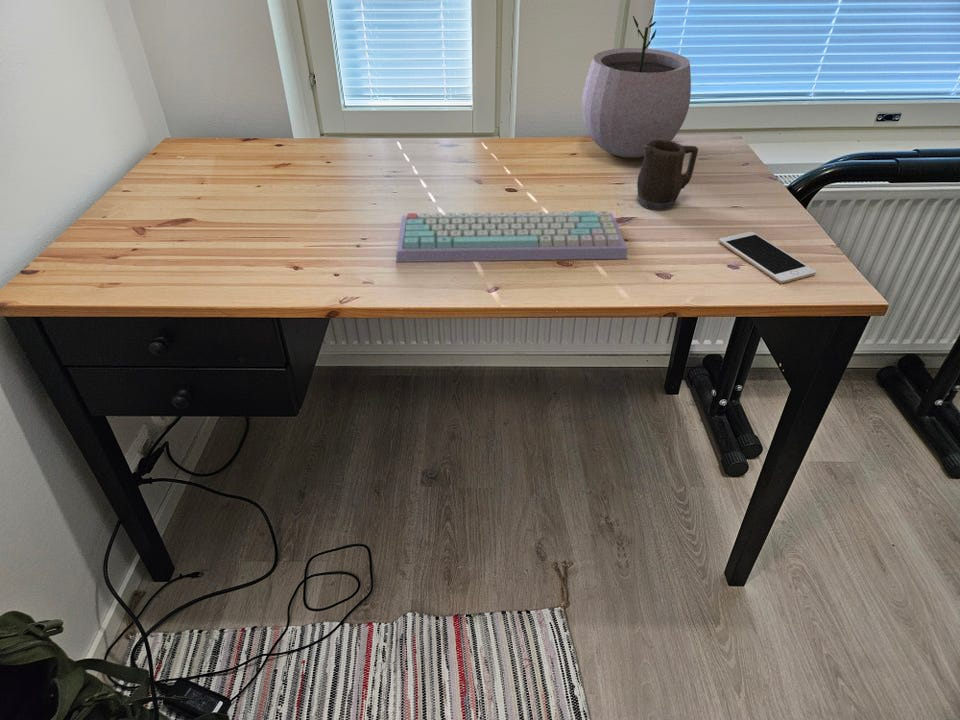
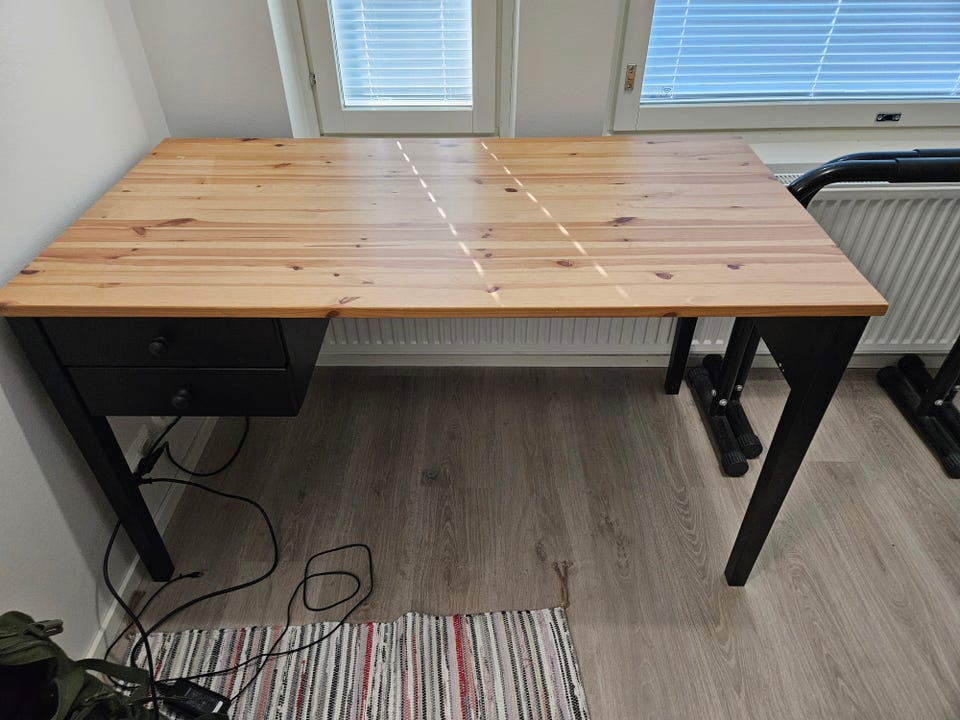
- cell phone [718,231,817,284]
- mug [636,140,699,211]
- keyboard [395,210,628,263]
- plant pot [581,14,692,159]
